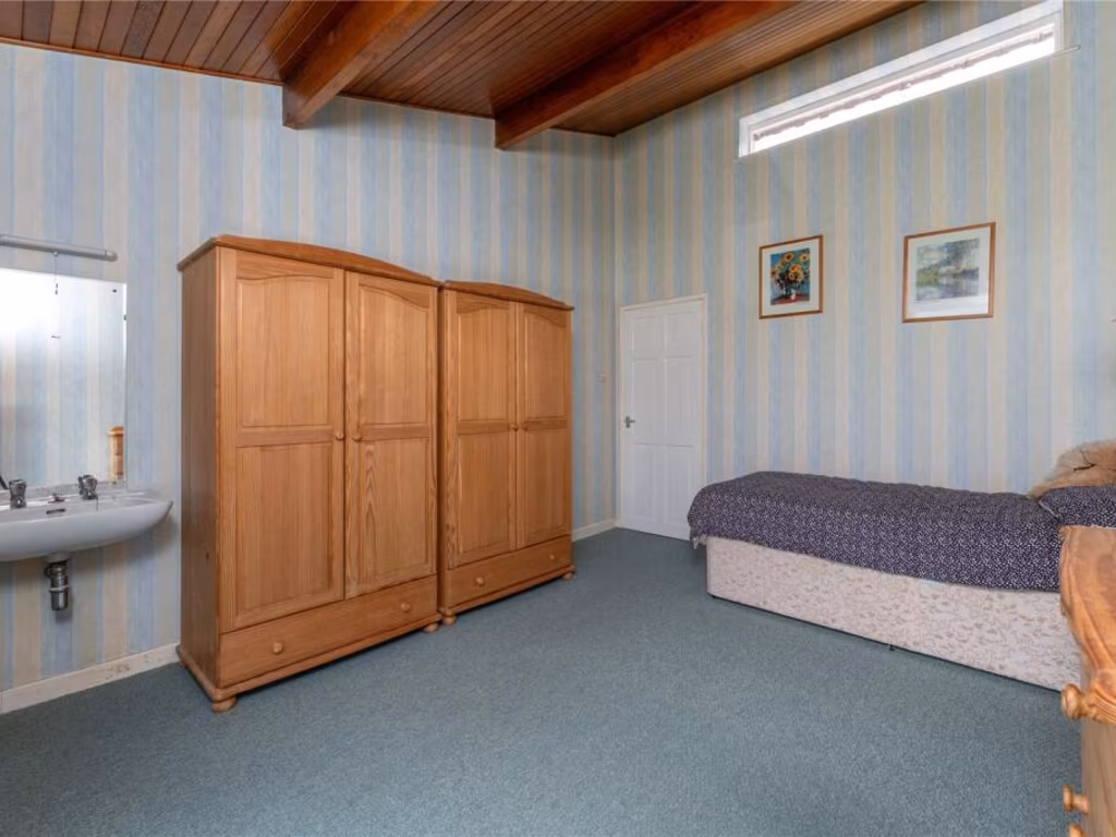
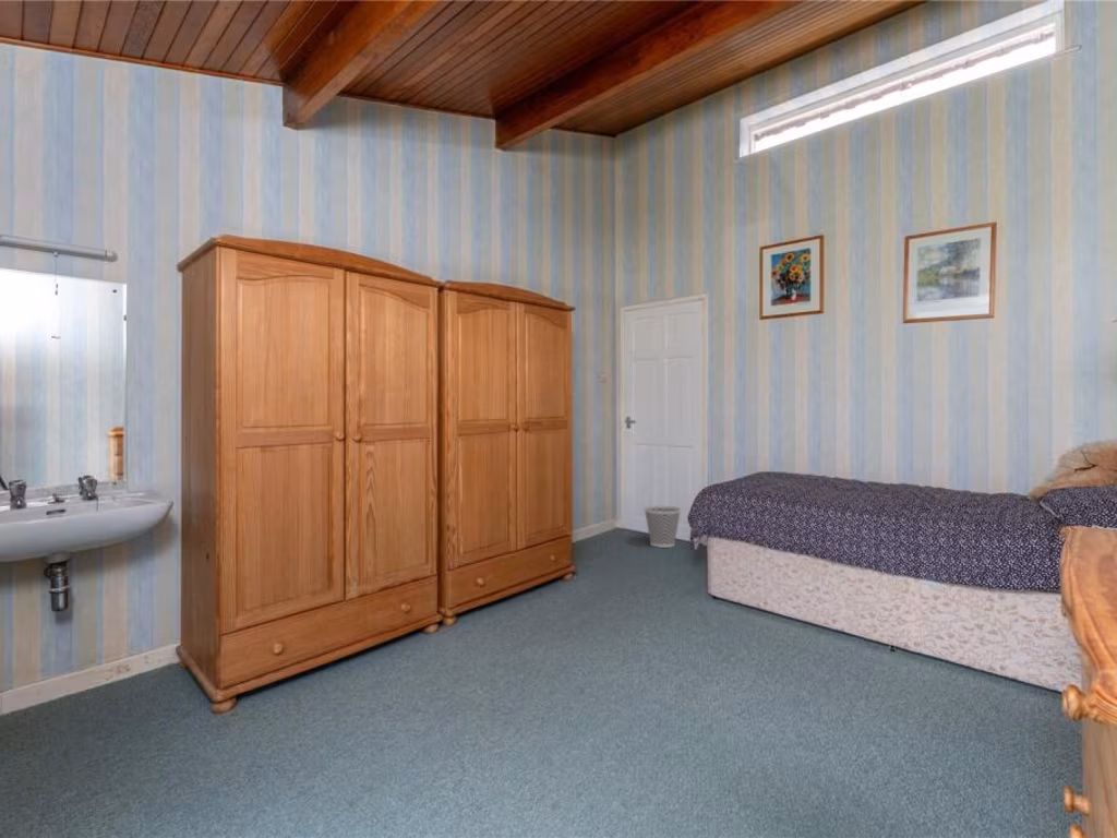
+ wastebasket [642,504,682,549]
